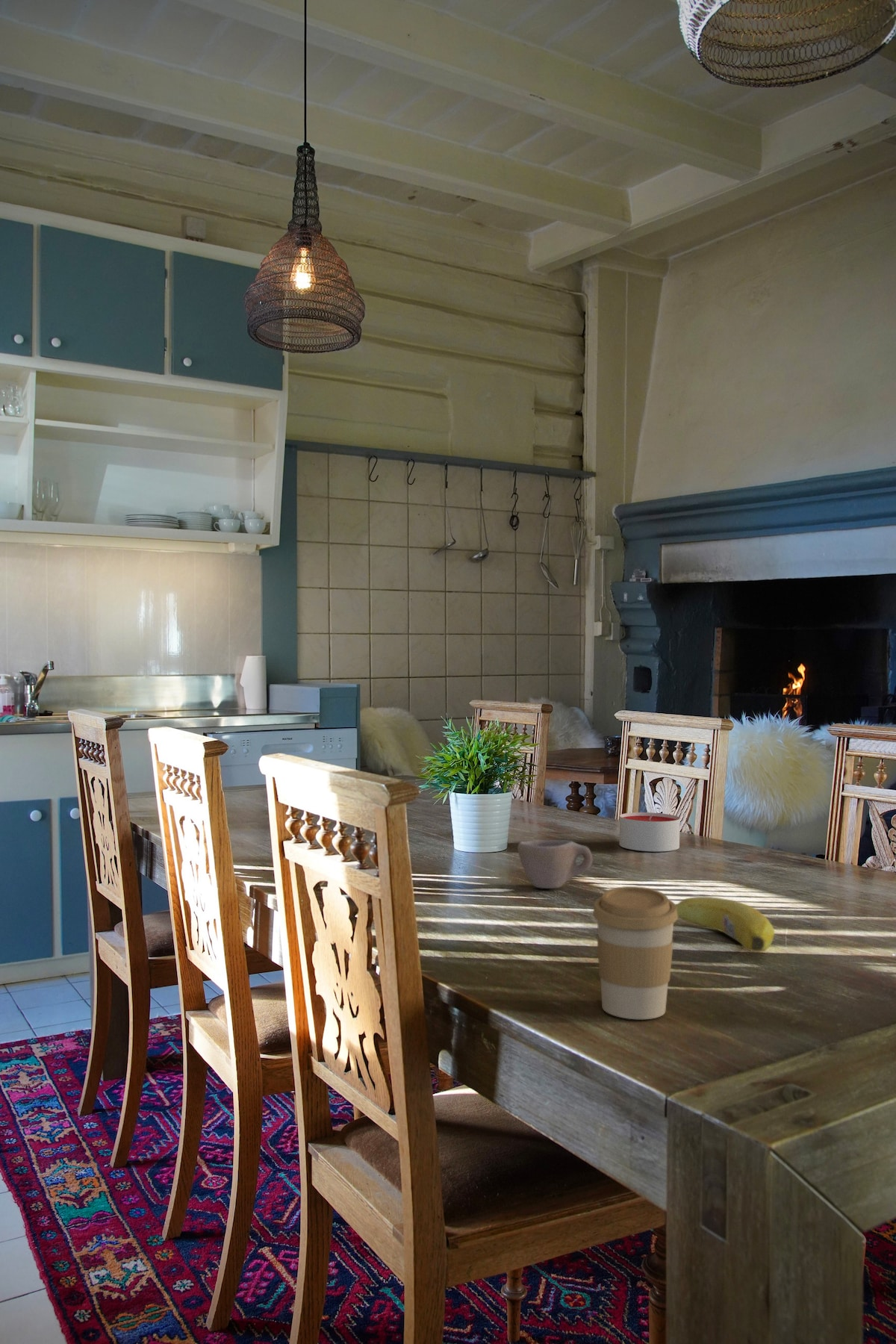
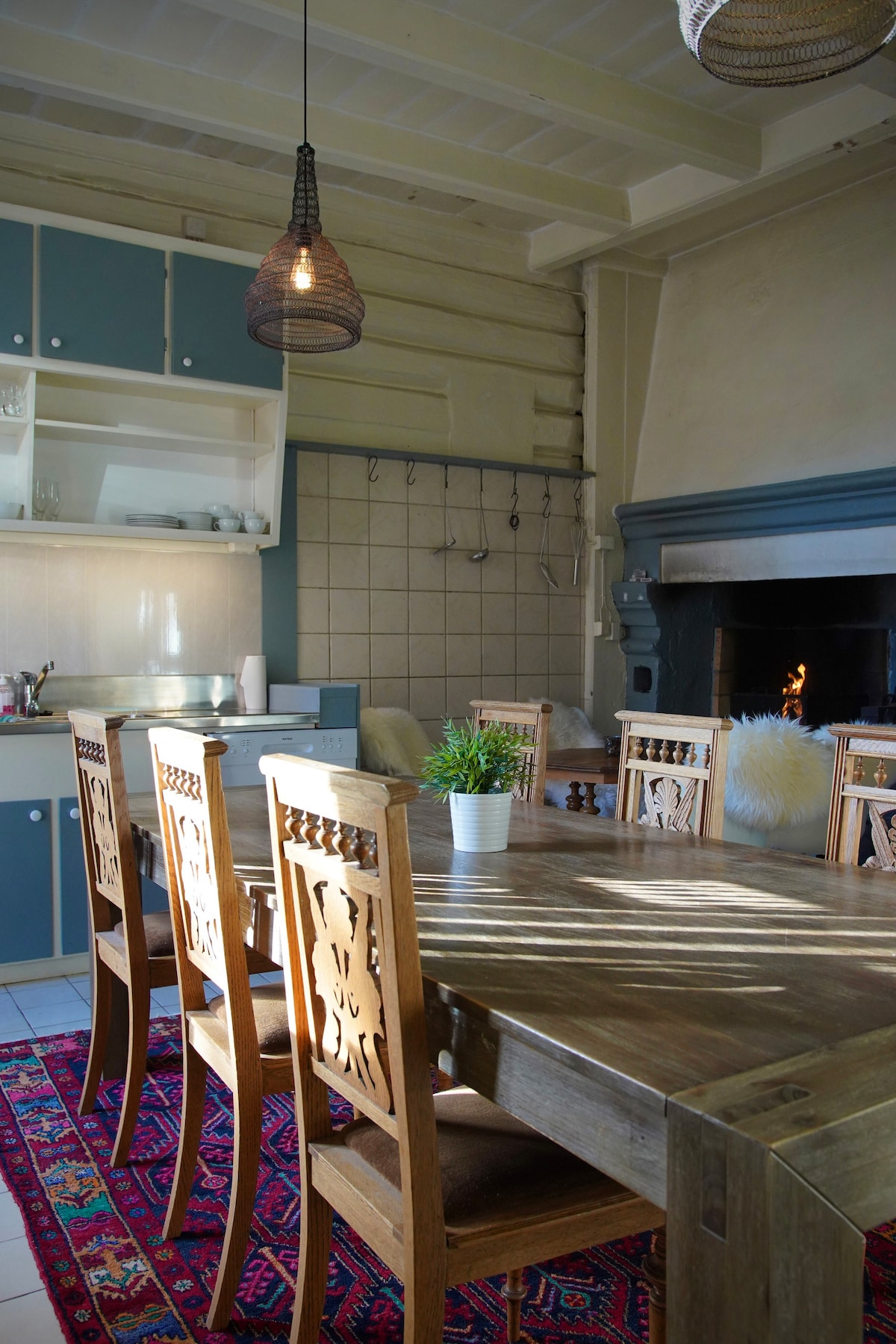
- coffee cup [592,886,679,1020]
- candle [619,812,681,853]
- fruit [675,896,775,953]
- cup [517,839,594,889]
